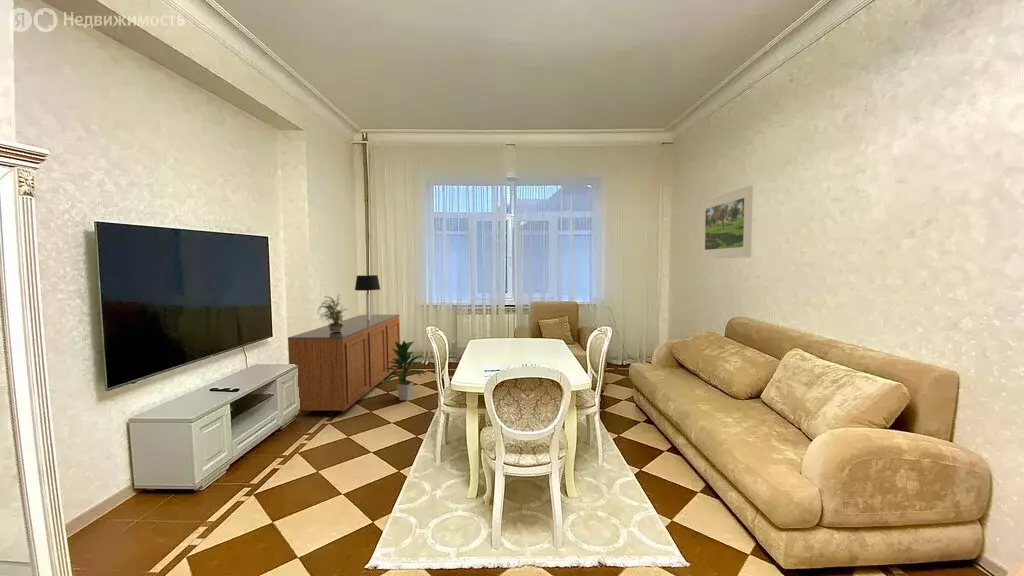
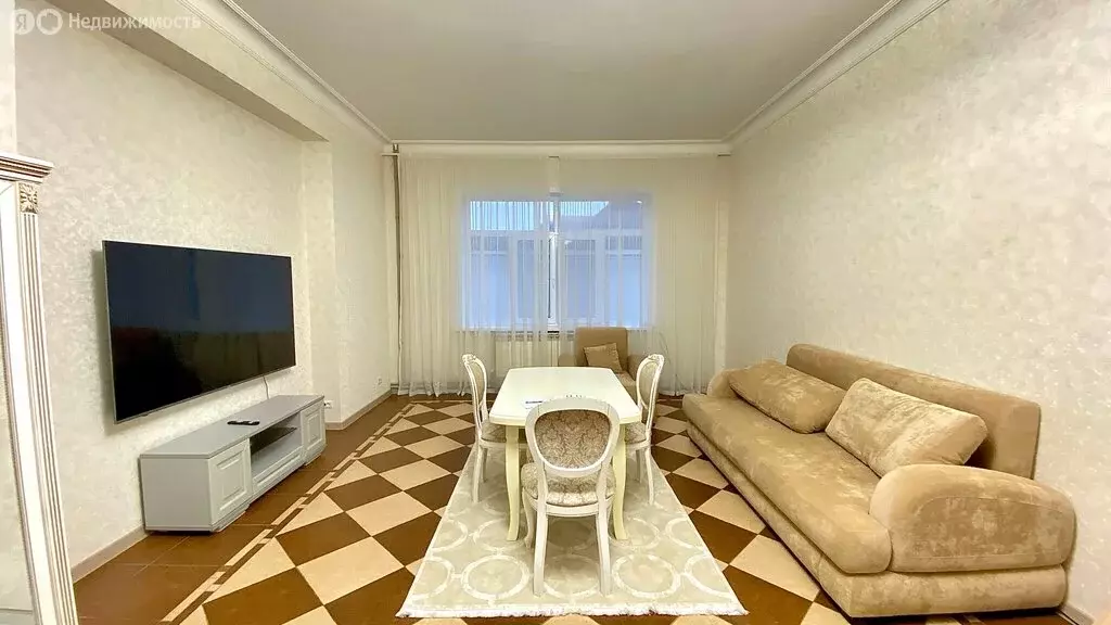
- indoor plant [383,340,429,401]
- potted plant [317,294,349,332]
- sideboard [287,314,401,413]
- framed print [699,184,754,260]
- table lamp [354,274,381,320]
